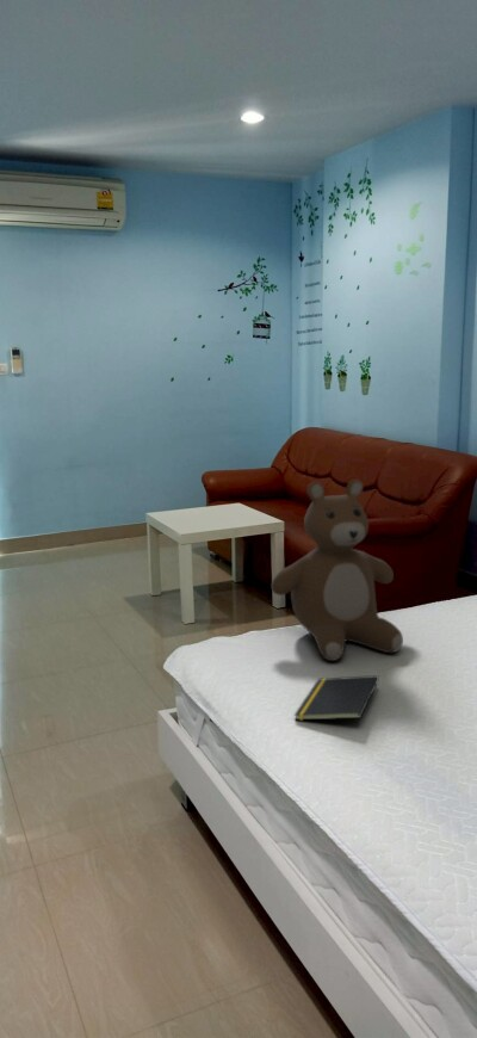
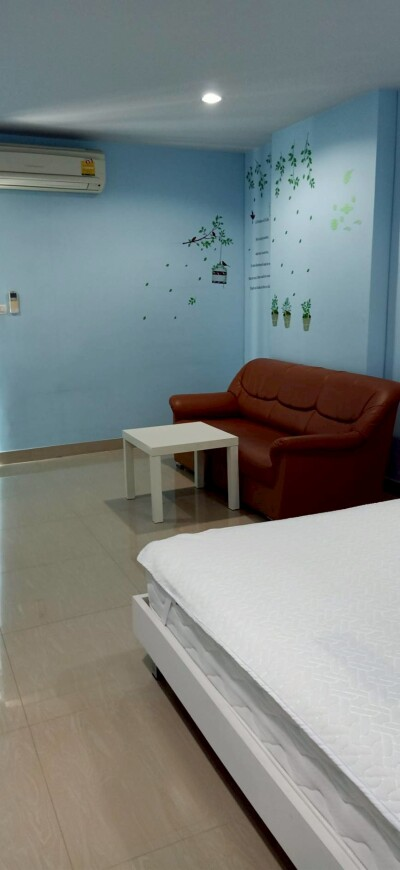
- notepad [293,674,380,722]
- bear [270,478,404,662]
